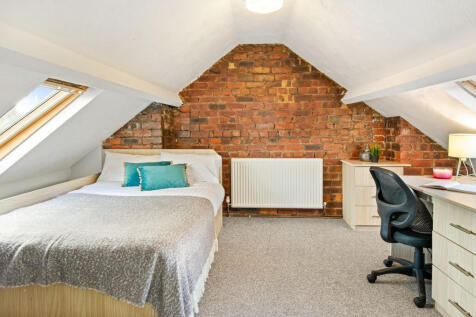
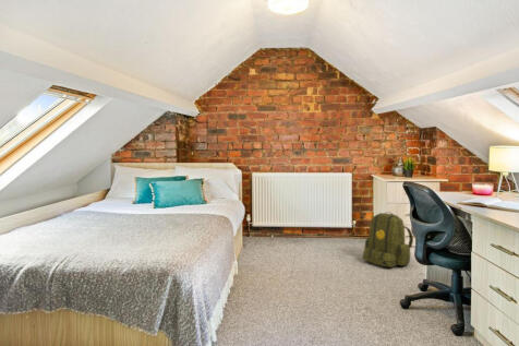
+ backpack [362,211,414,269]
